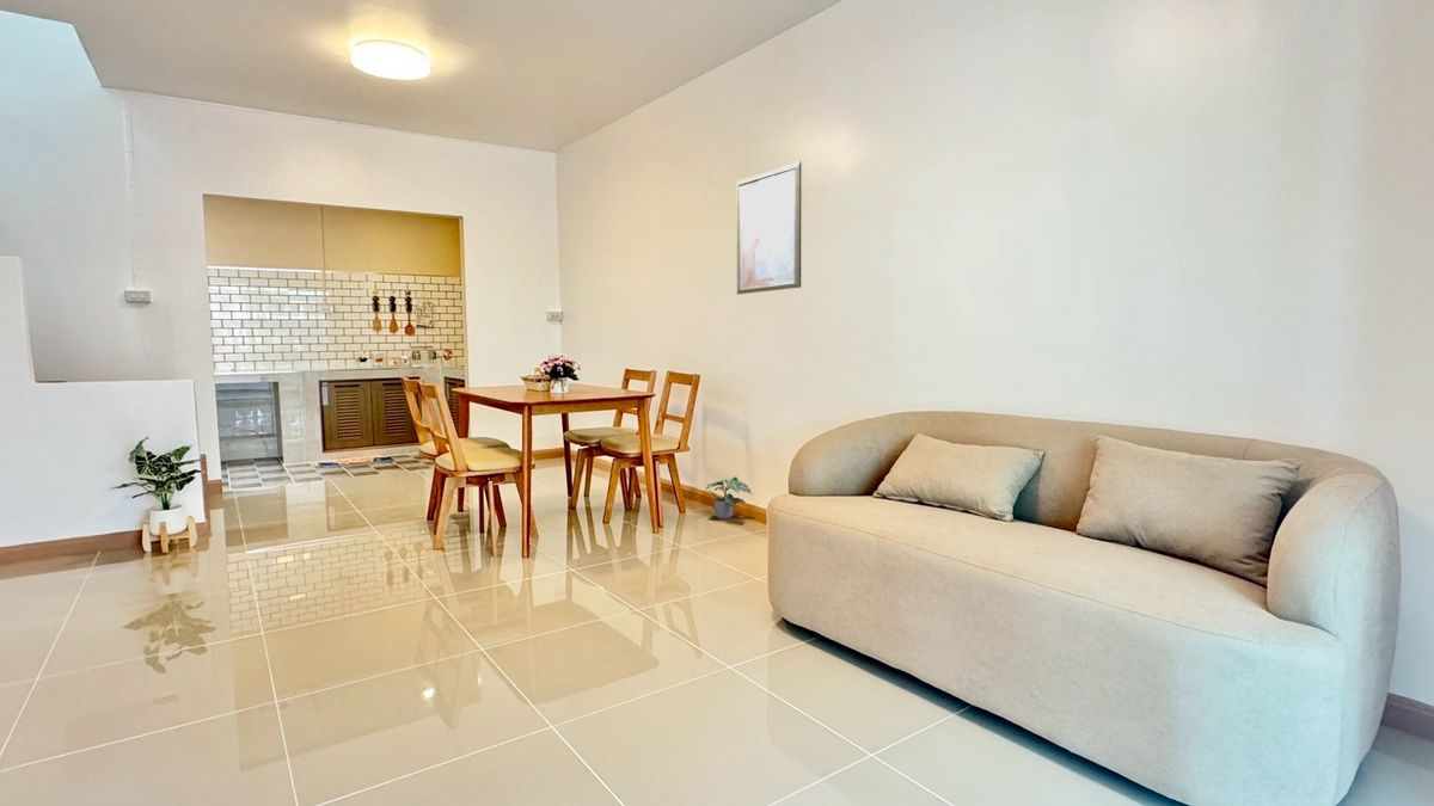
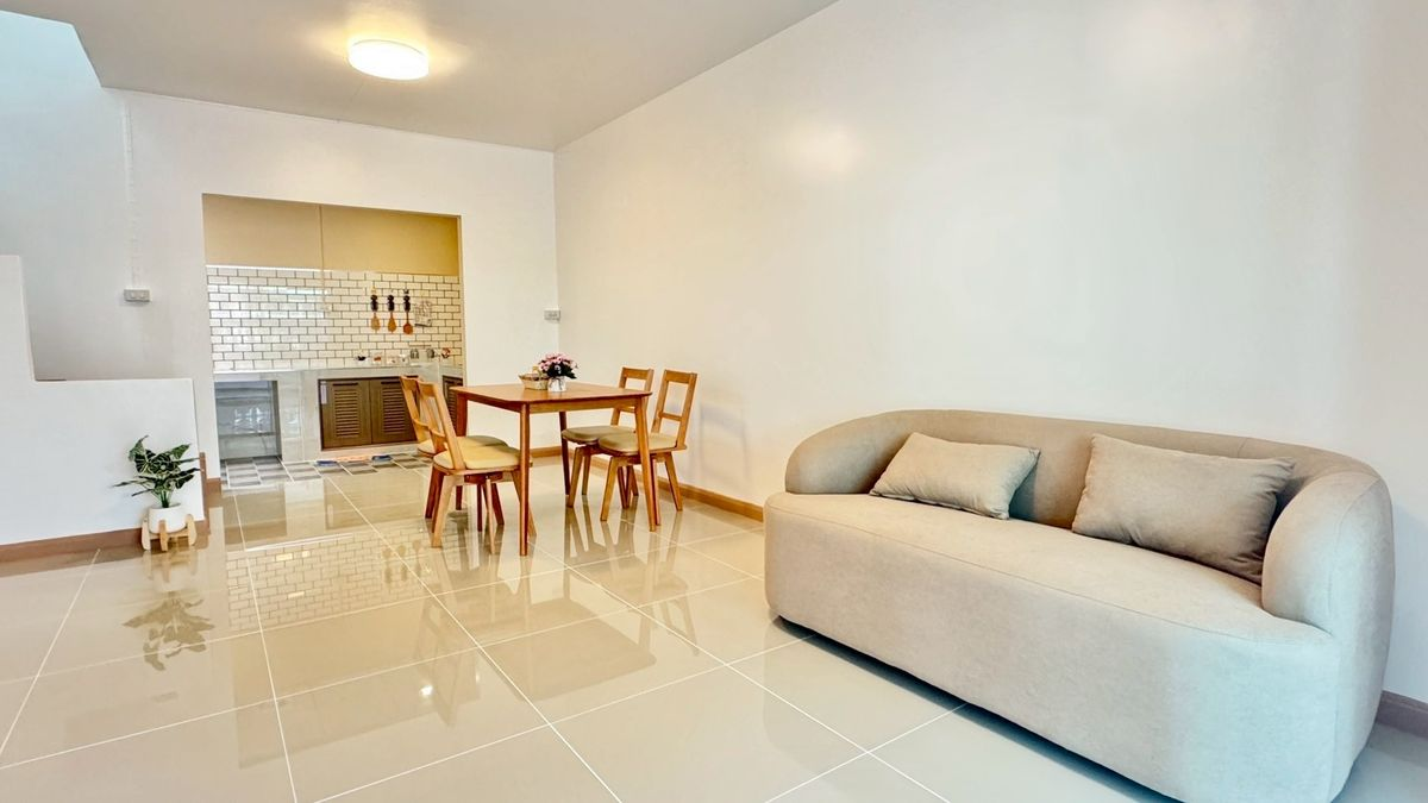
- potted plant [704,475,752,521]
- wall art [735,160,802,295]
